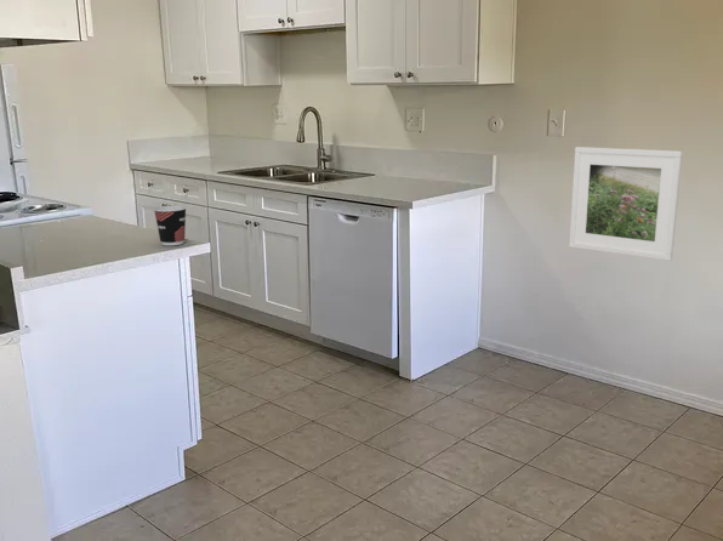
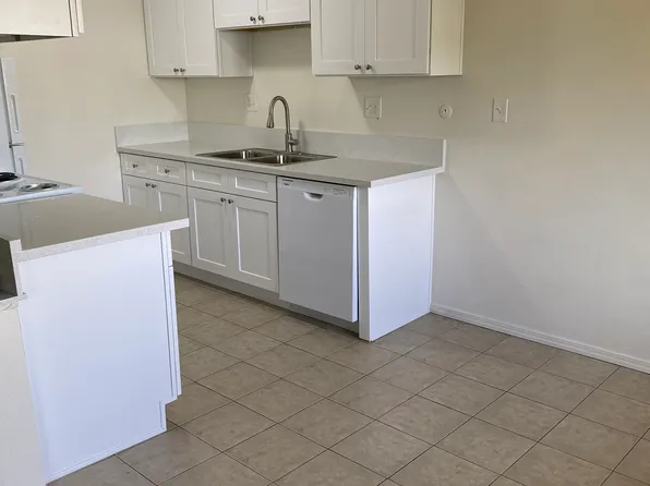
- cup [153,205,188,246]
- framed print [568,146,684,262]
